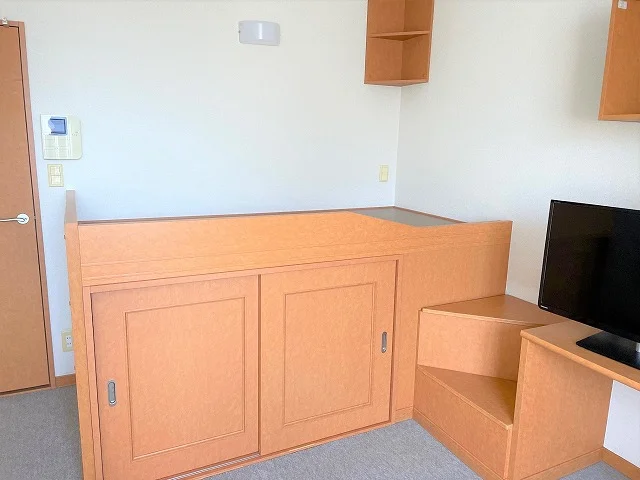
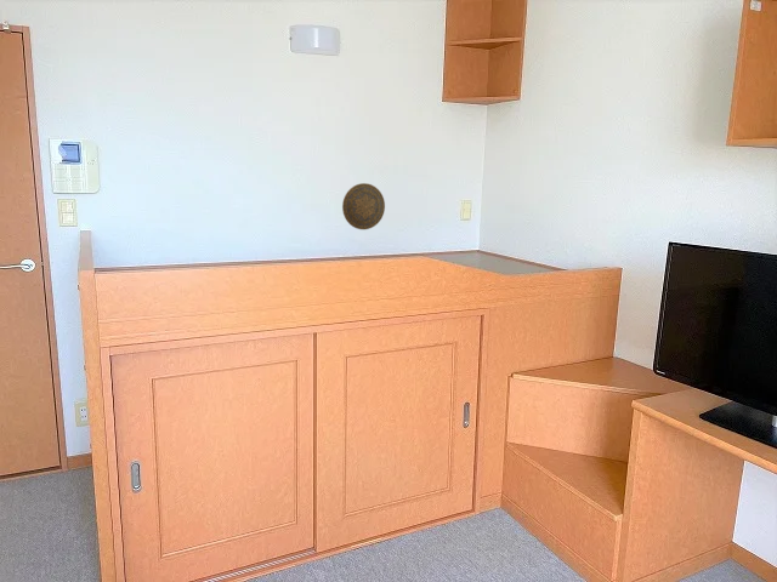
+ decorative plate [341,182,386,230]
